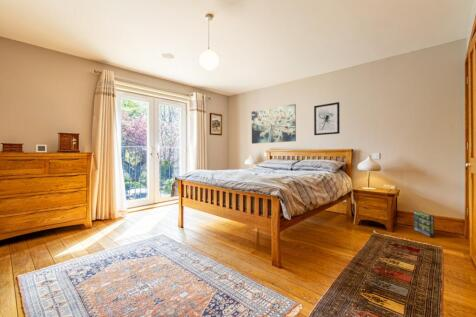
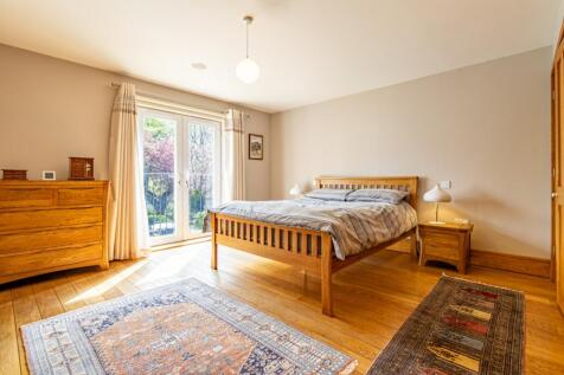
- wall art [313,101,341,136]
- wall art [251,103,297,145]
- box [413,210,435,238]
